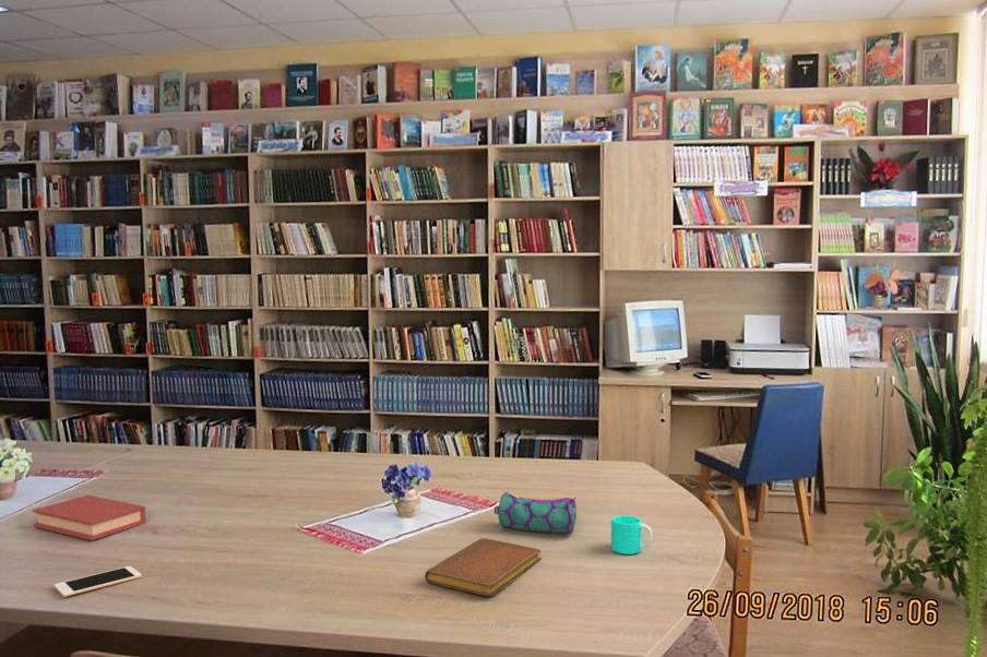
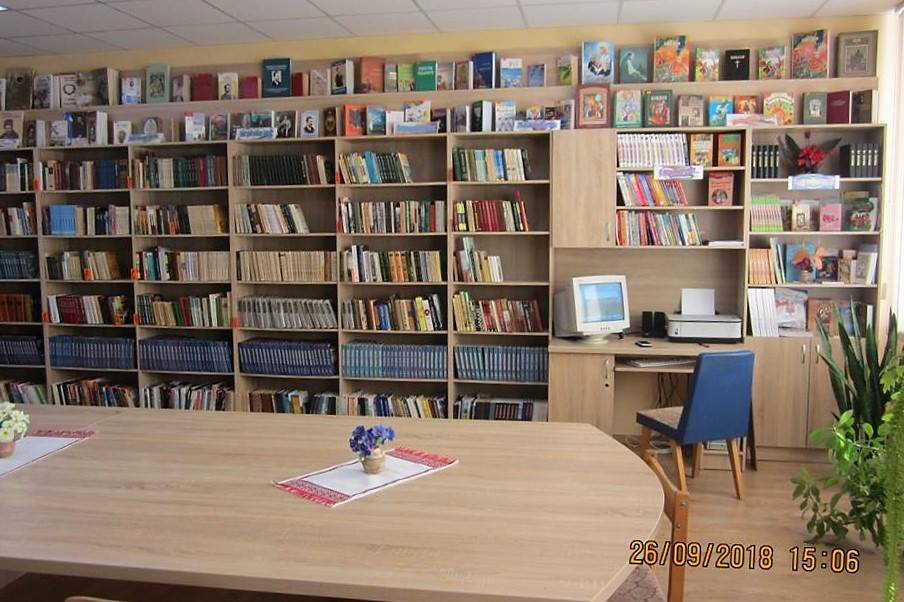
- book [32,494,146,541]
- pencil case [494,490,578,535]
- notebook [424,537,542,597]
- cup [610,514,654,556]
- cell phone [53,565,143,598]
